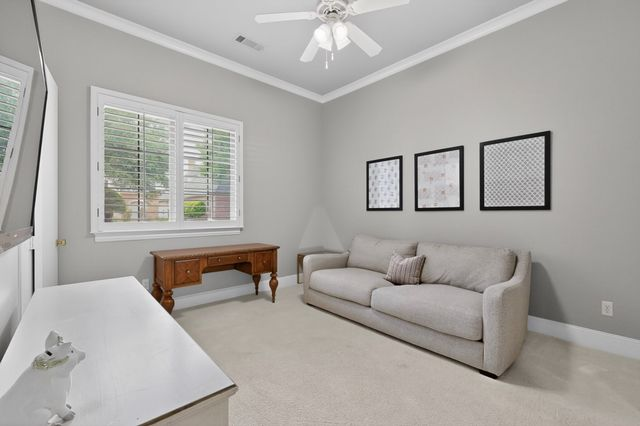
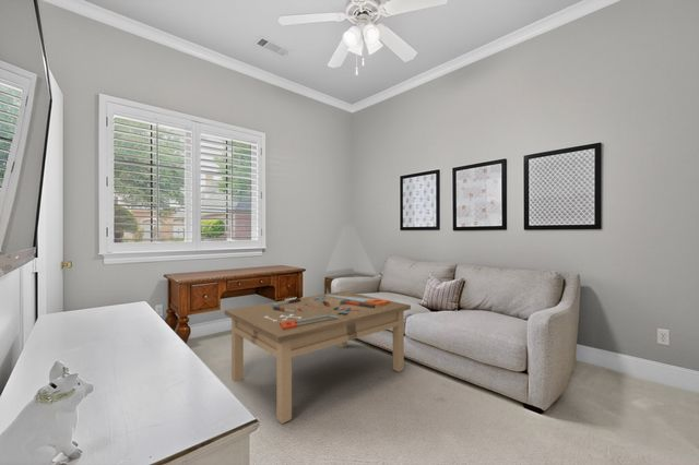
+ coffee table [223,290,412,425]
